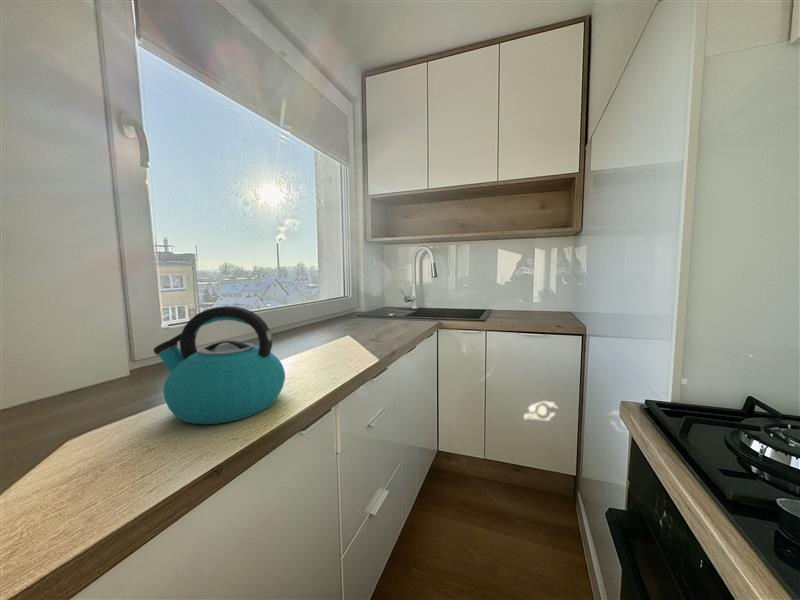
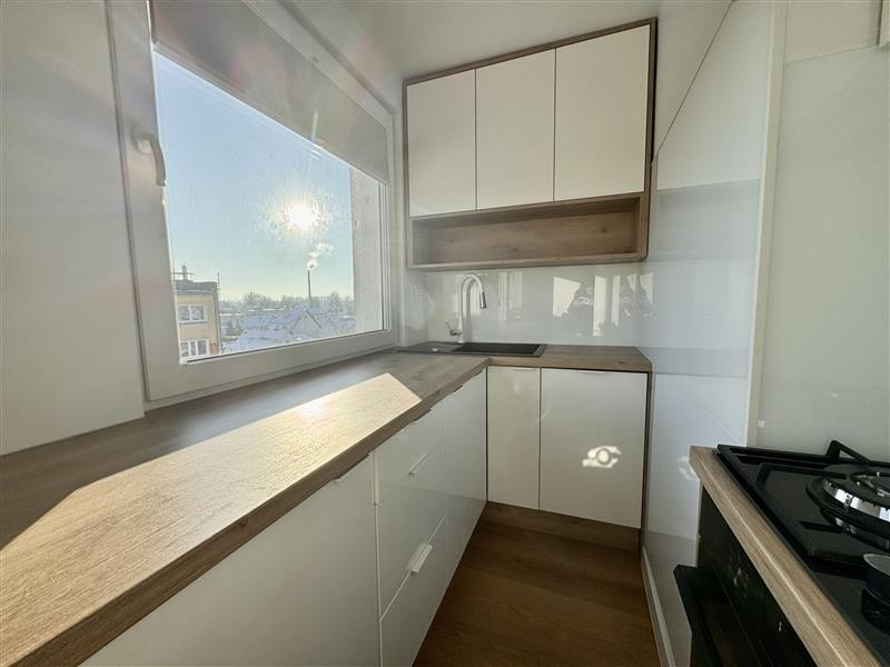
- kettle [152,305,286,425]
